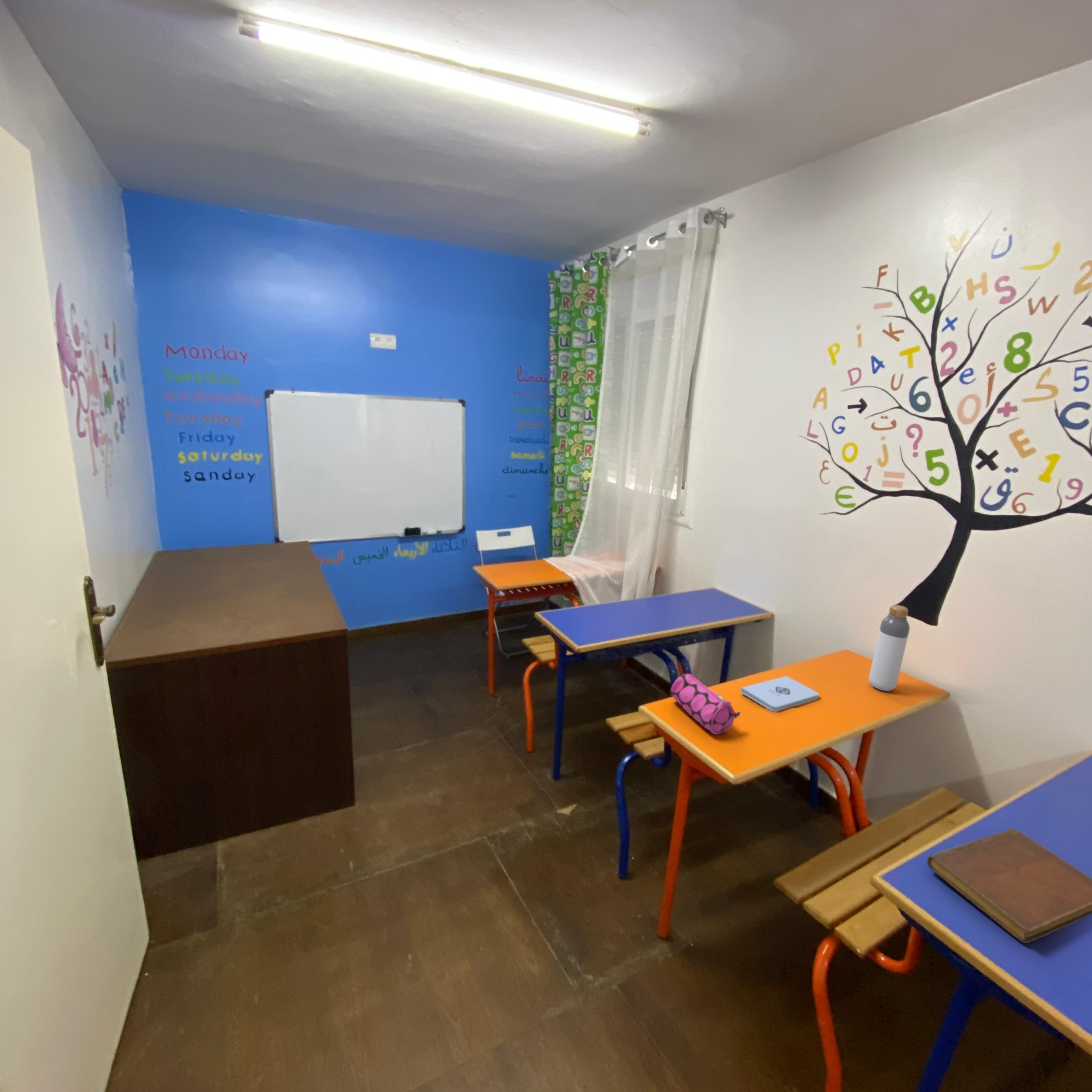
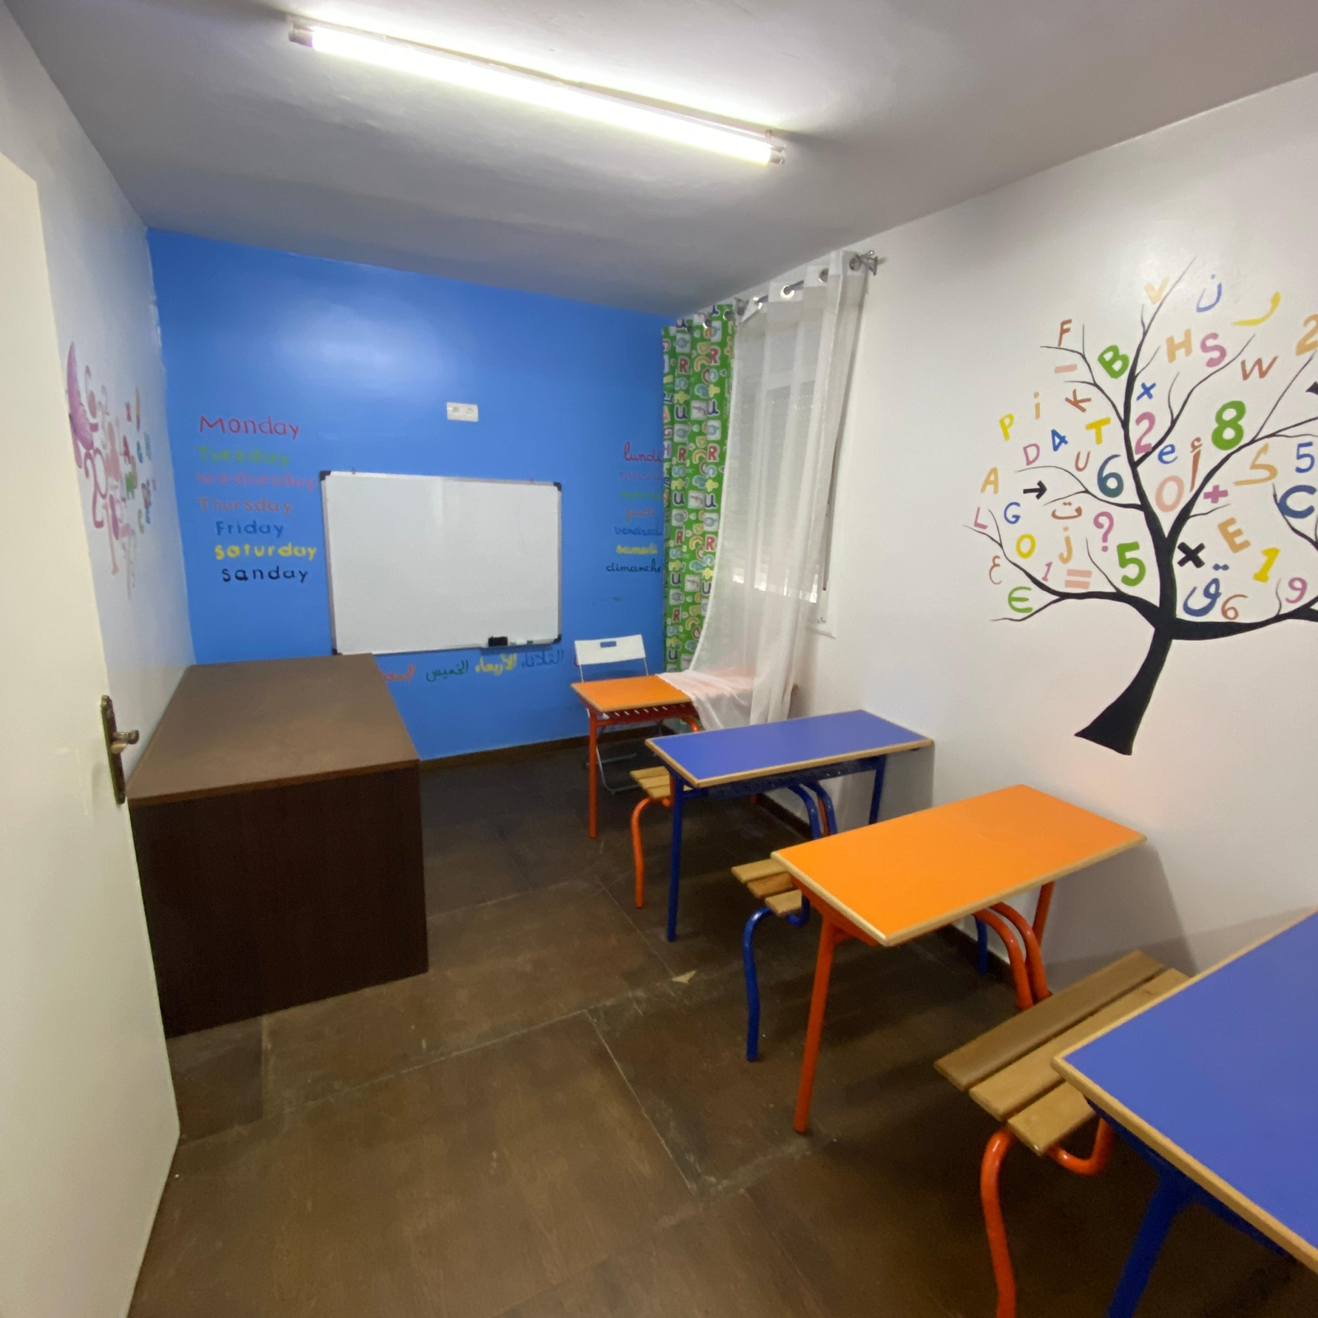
- pencil case [670,673,741,735]
- bottle [868,604,910,691]
- notepad [740,676,819,712]
- notebook [926,828,1092,944]
